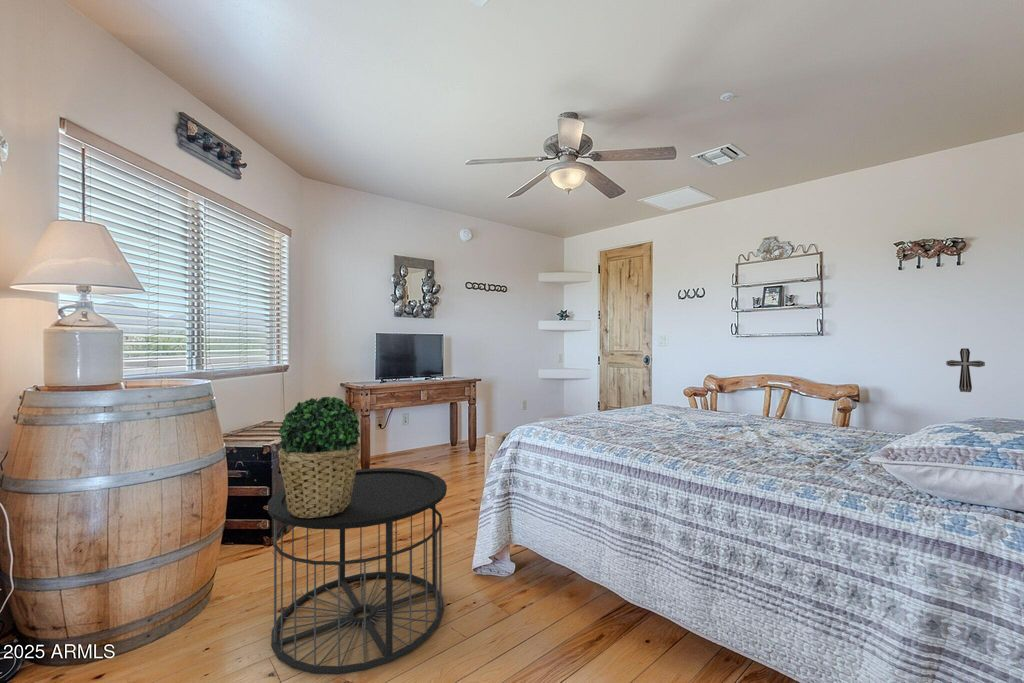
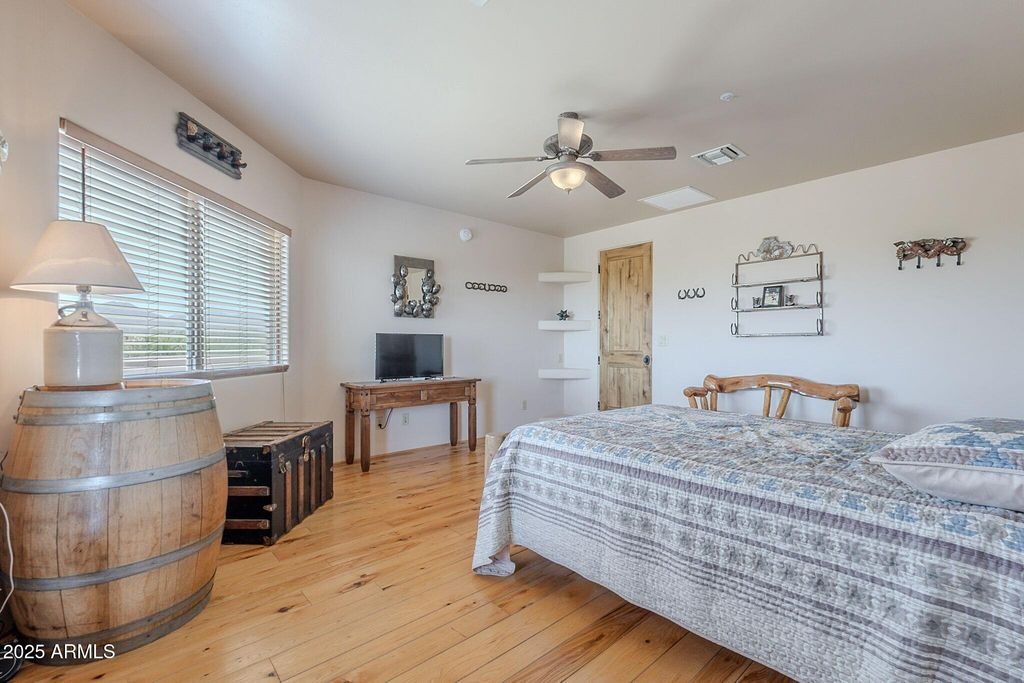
- decorative cross [945,347,986,393]
- side table [267,467,448,675]
- potted plant [277,396,362,518]
